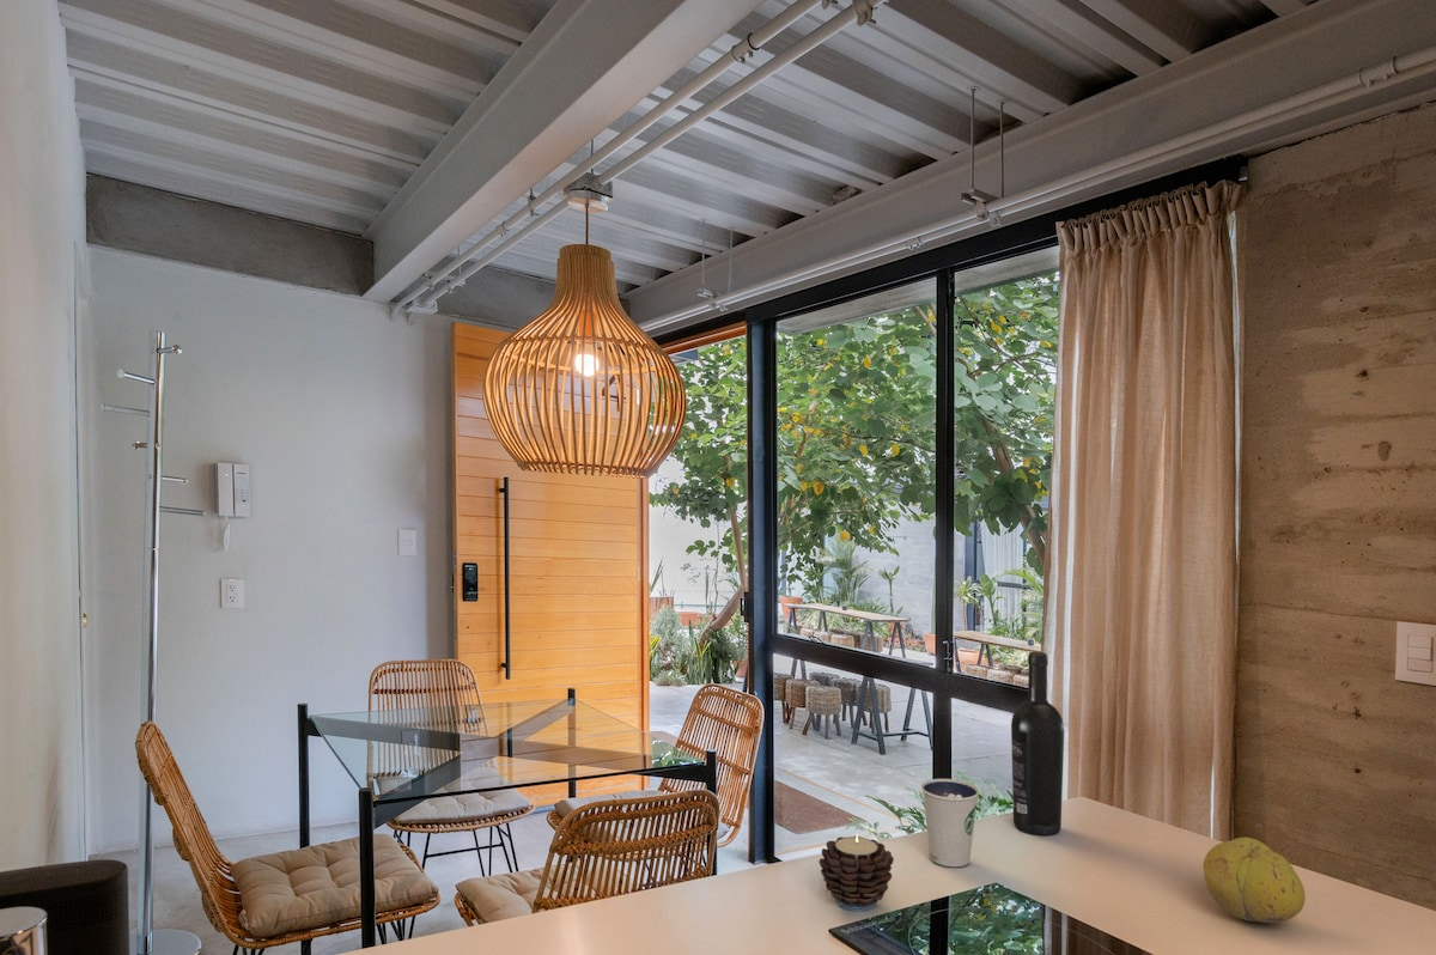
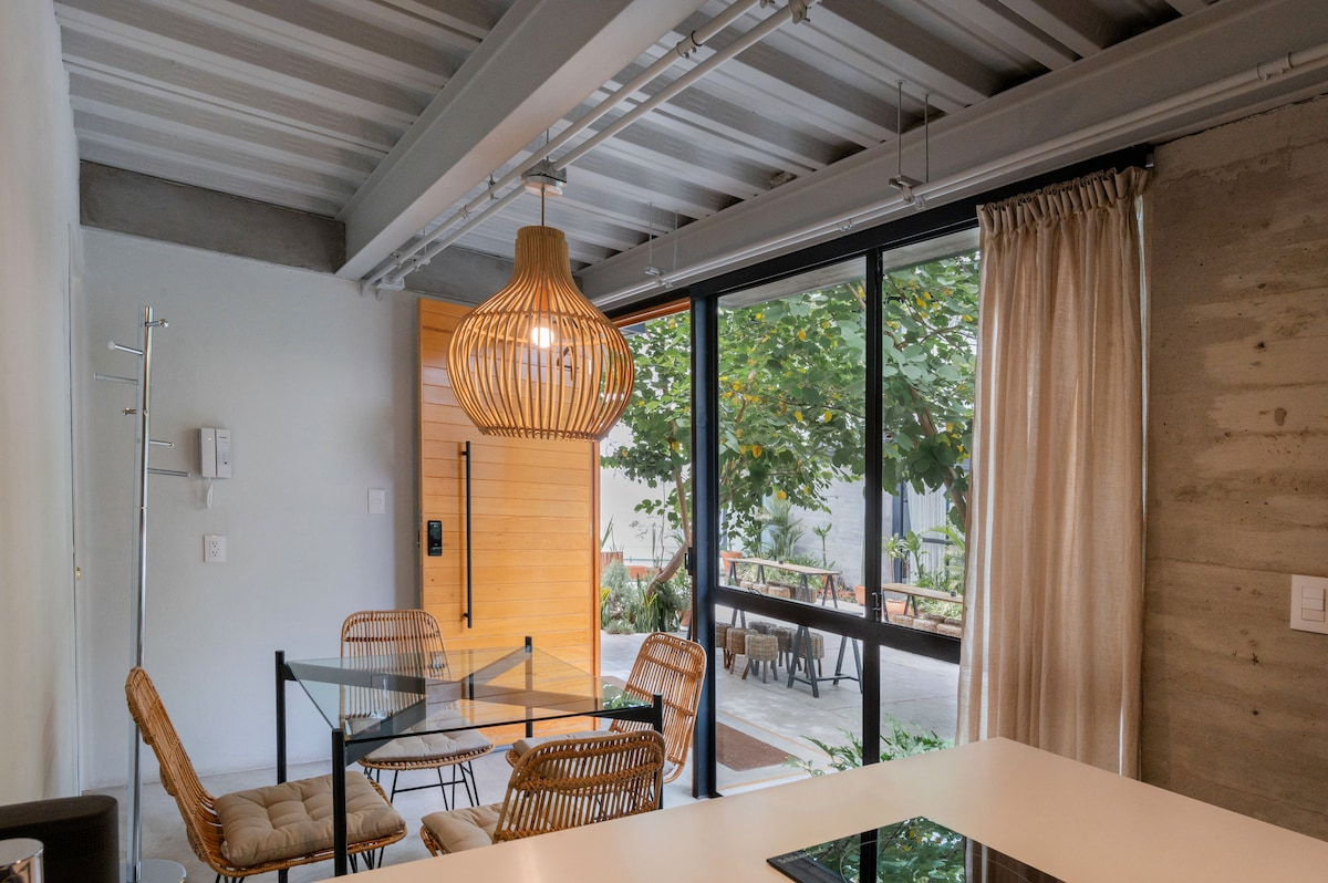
- wine bottle [1010,651,1065,838]
- candle [817,833,895,912]
- fruit [1201,837,1307,924]
- dixie cup [920,778,980,868]
